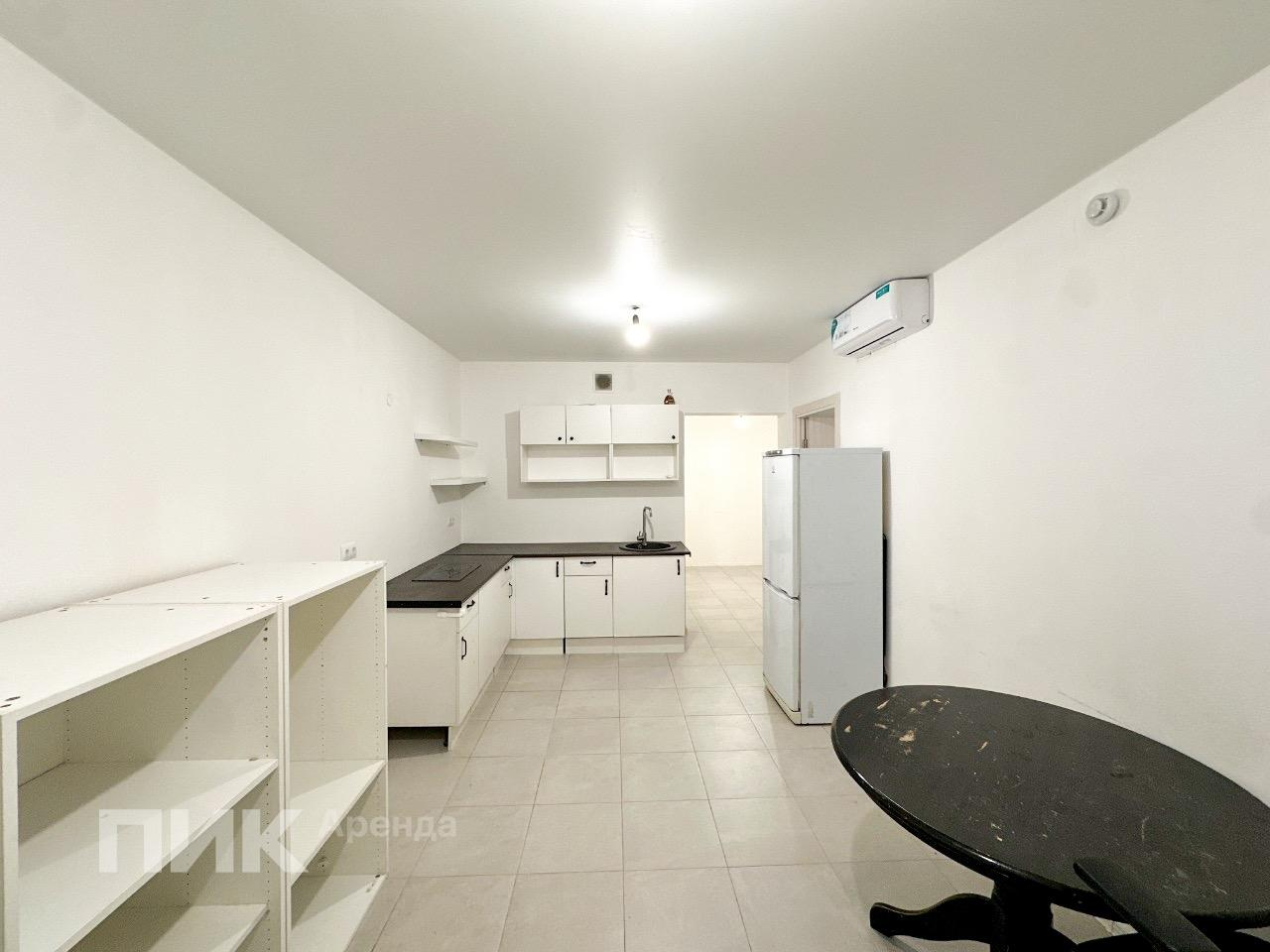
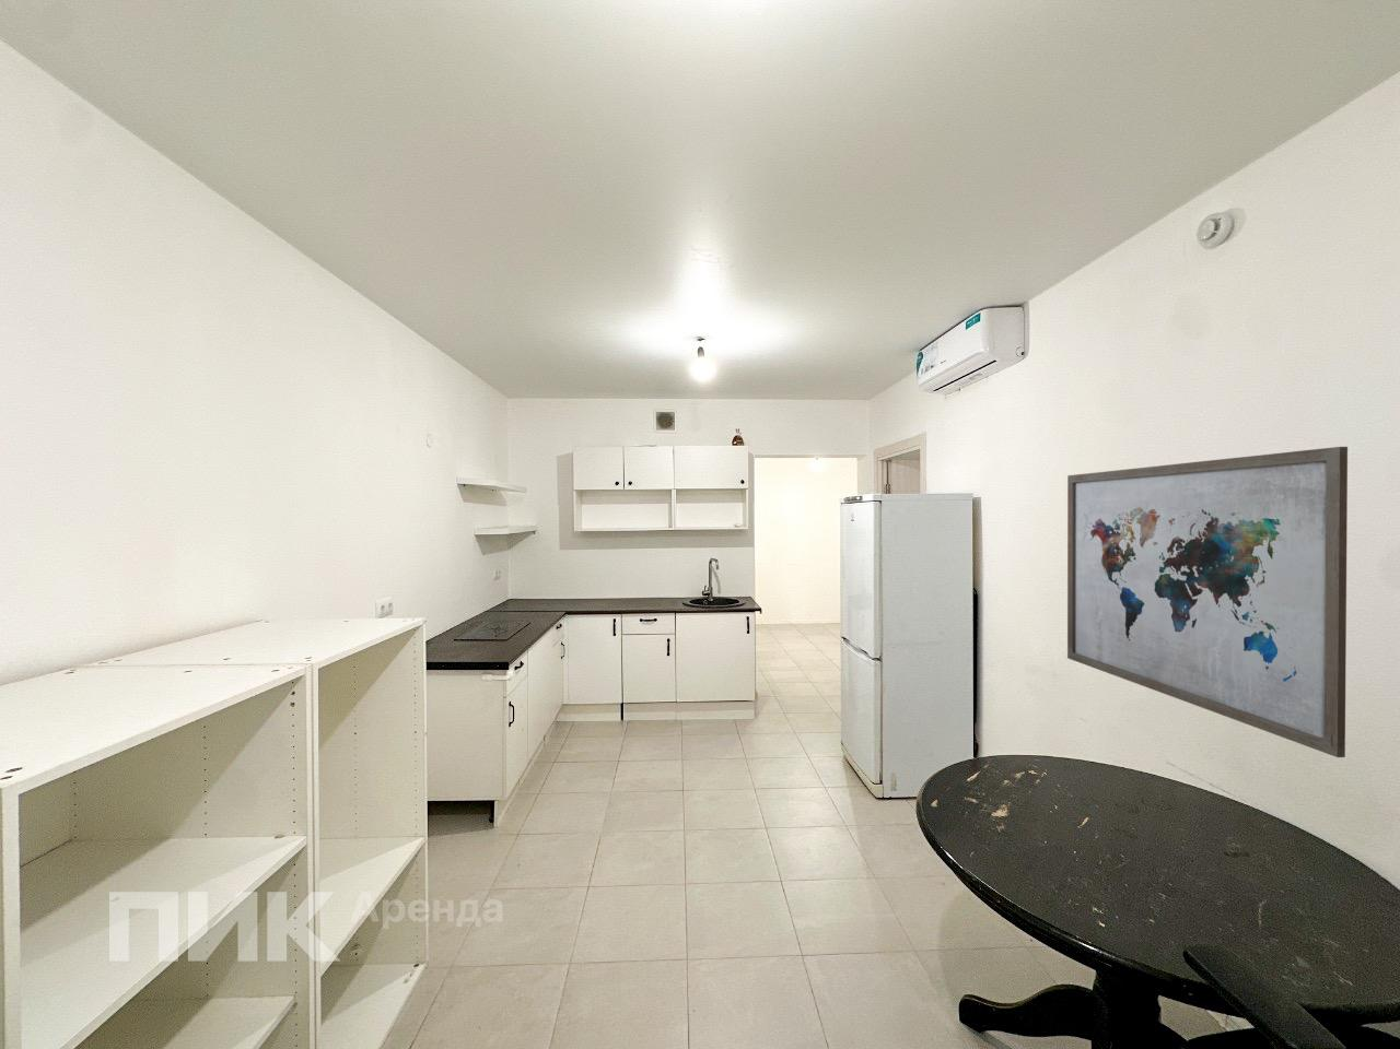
+ wall art [1066,446,1348,758]
